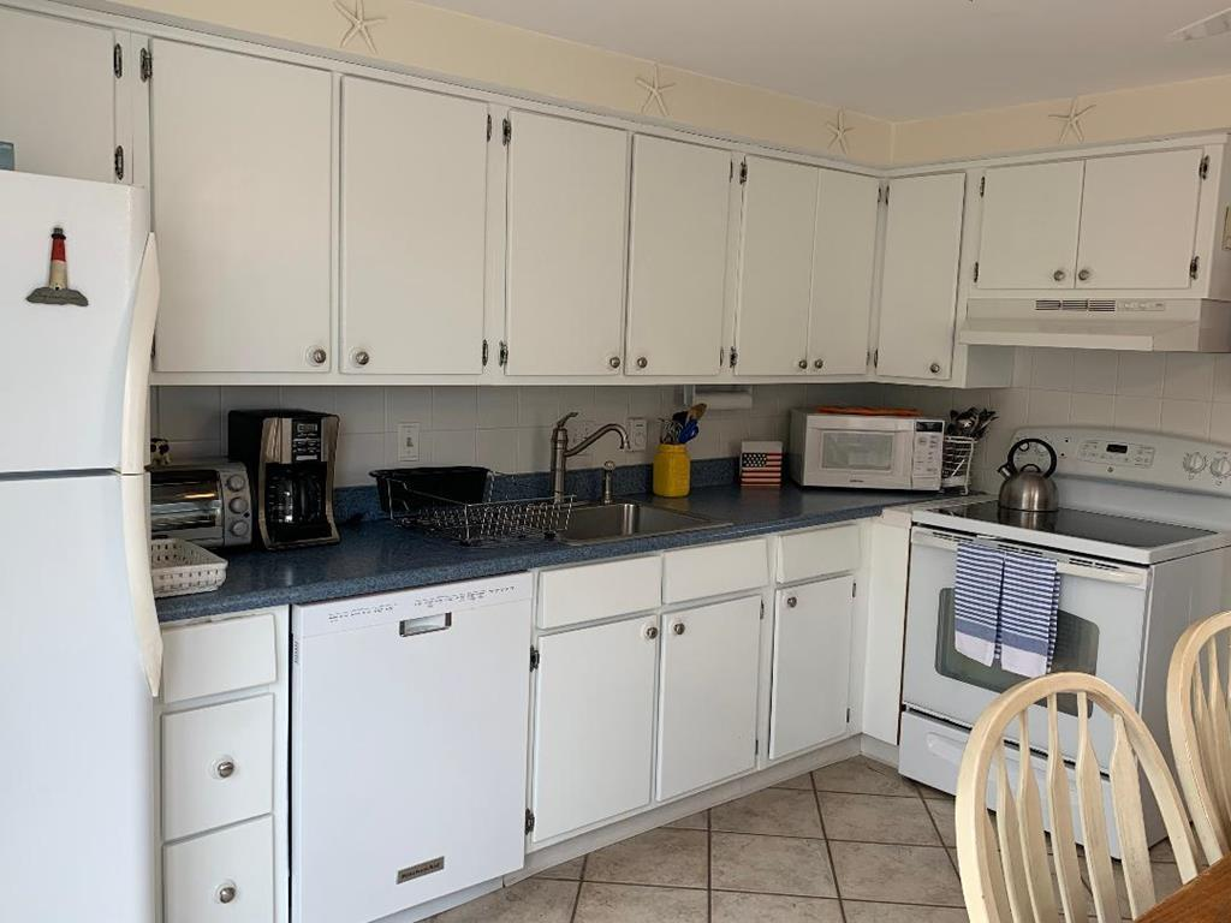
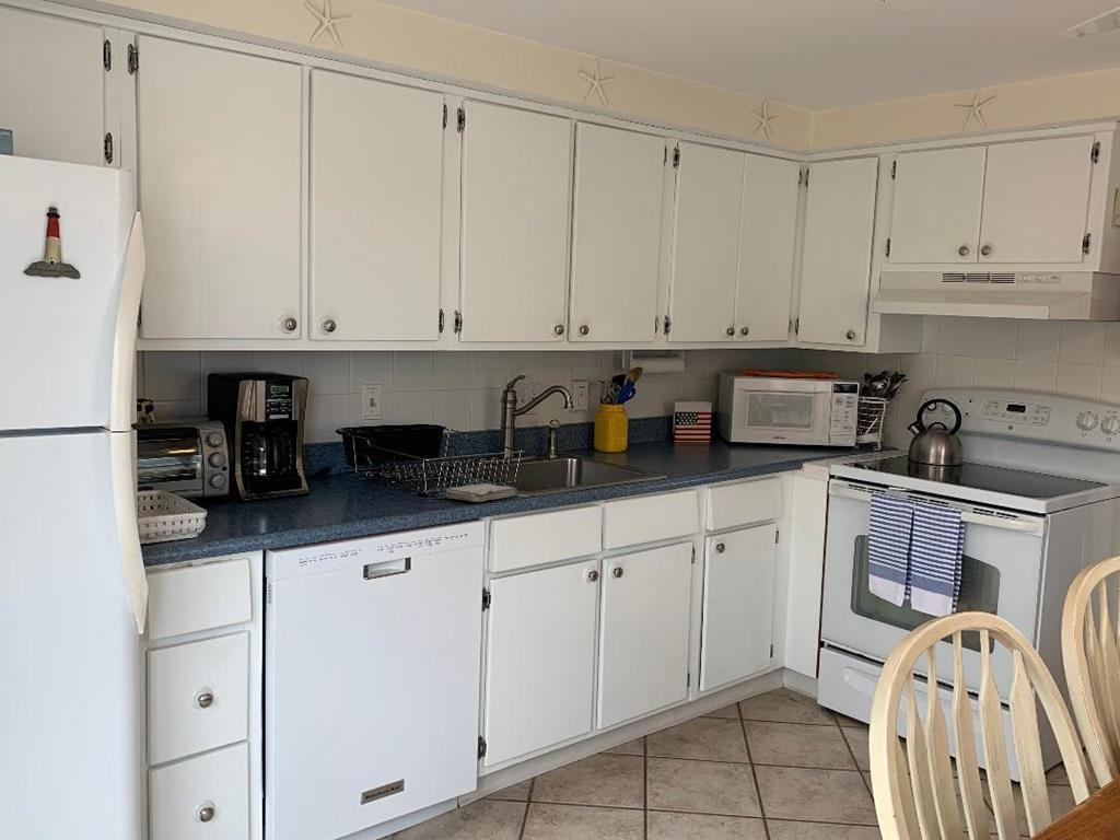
+ washcloth [445,482,518,503]
